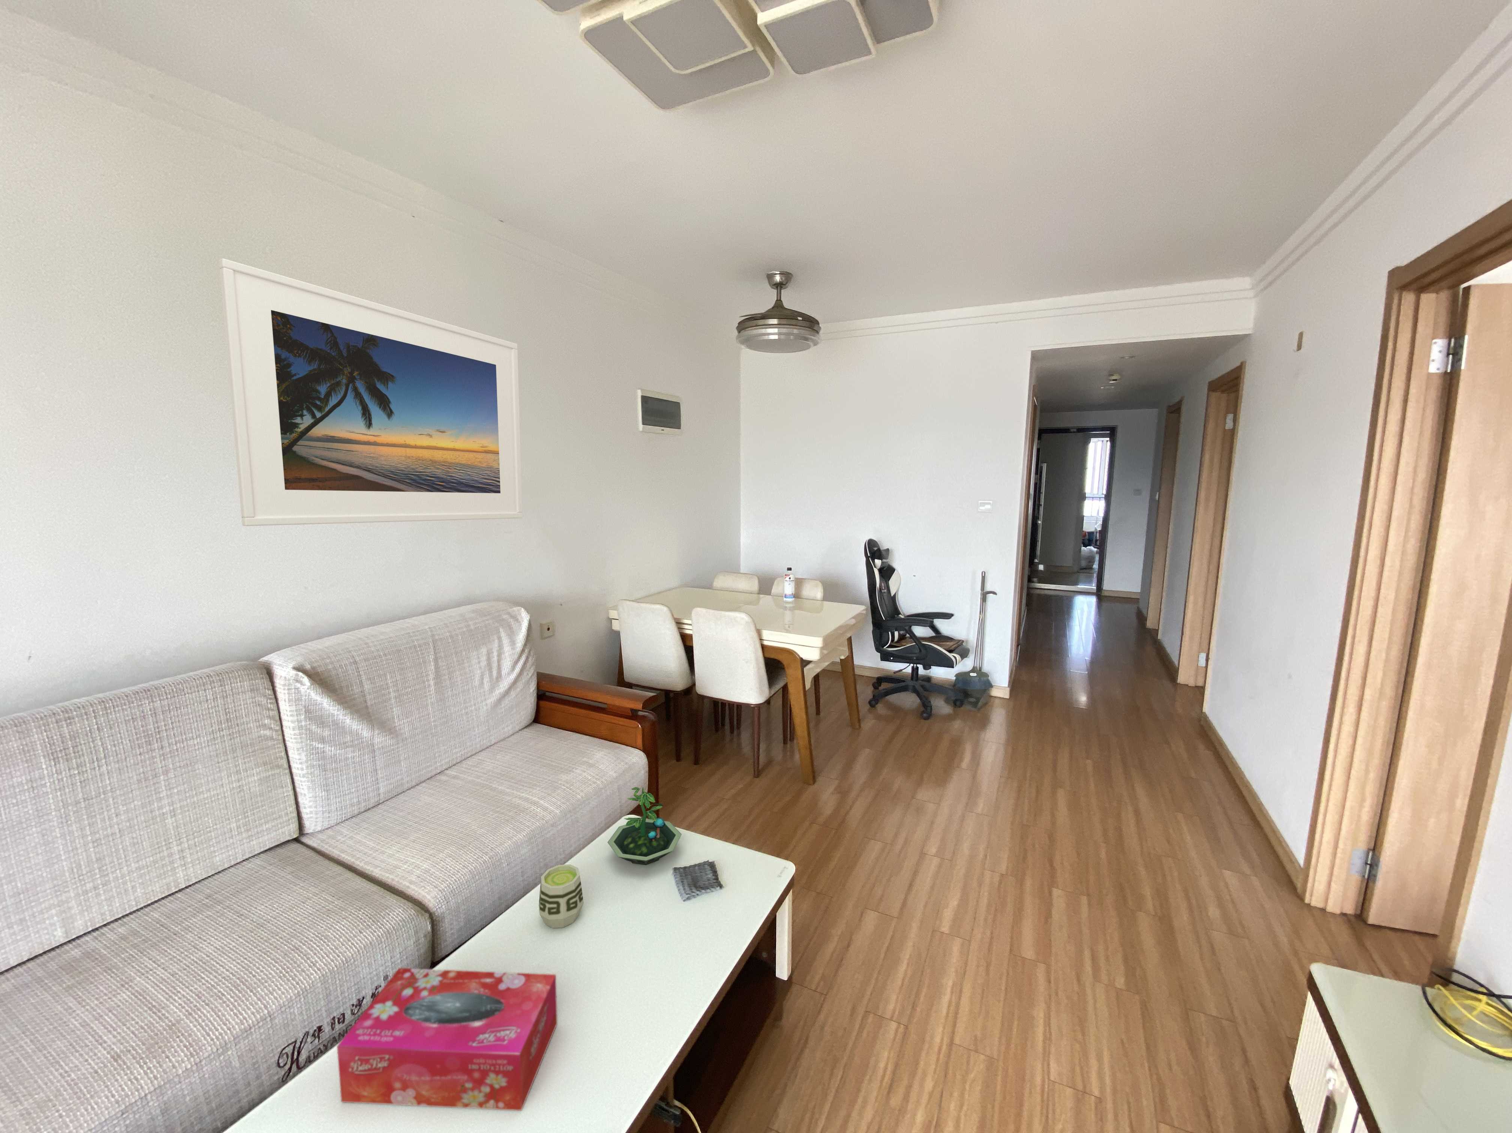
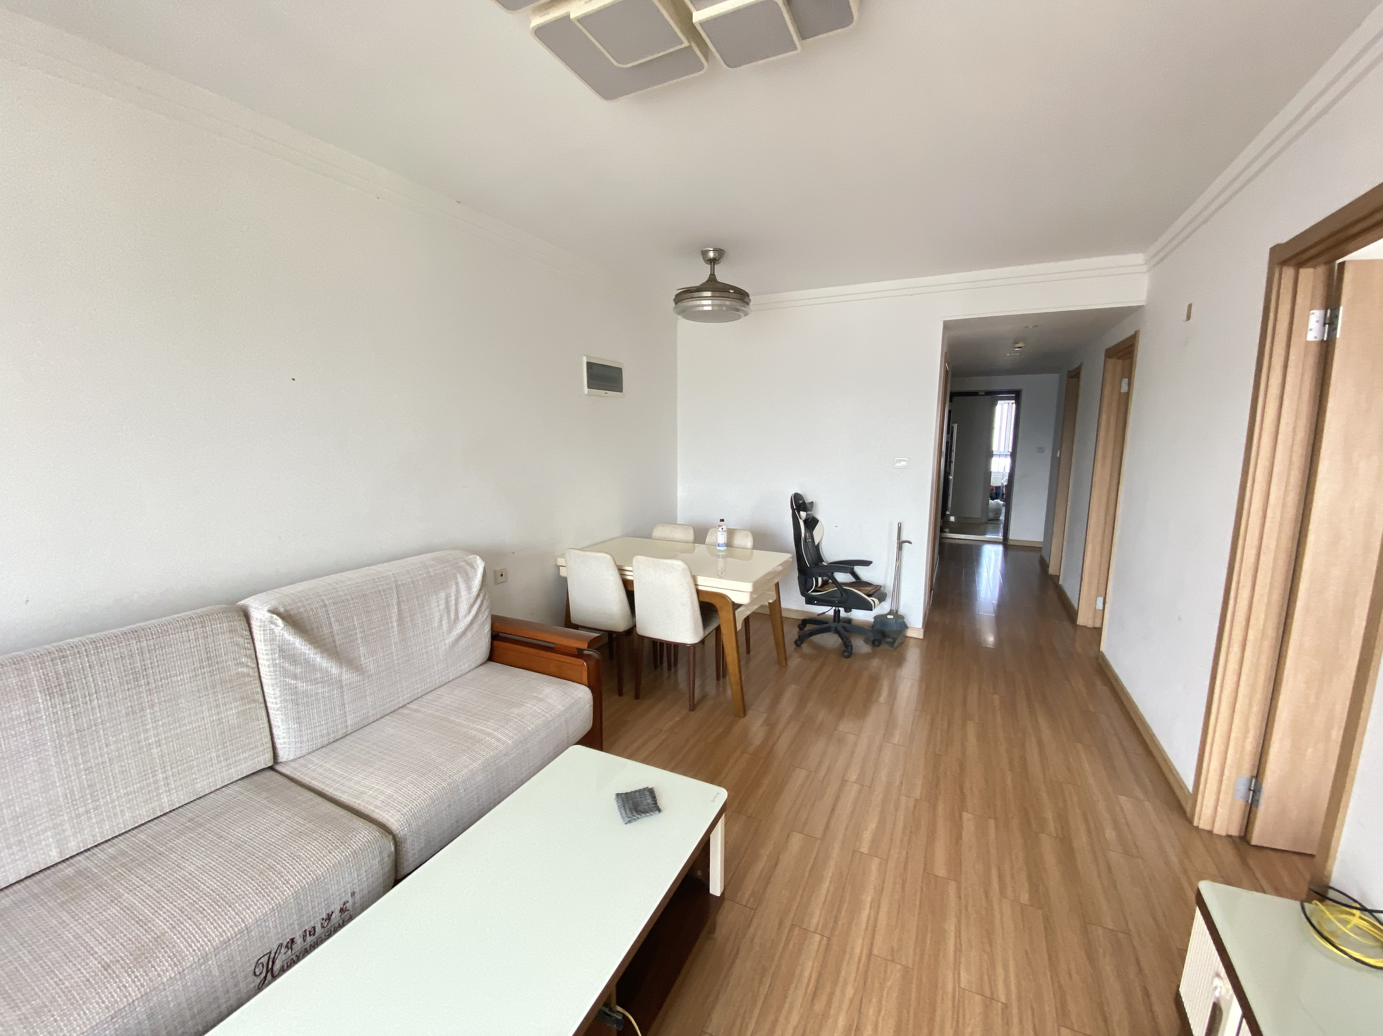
- tissue box [337,968,557,1110]
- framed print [219,258,523,526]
- terrarium [607,787,682,865]
- cup [538,864,583,928]
